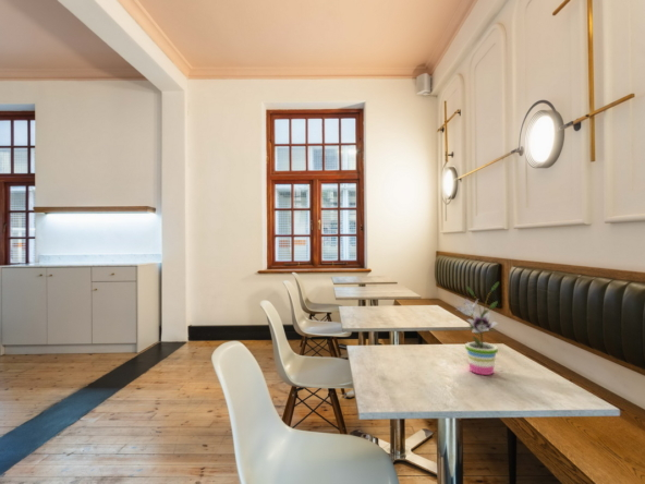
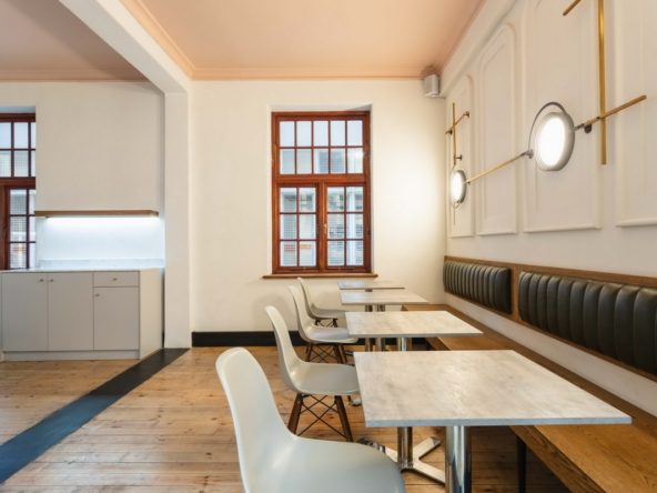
- potted plant [454,281,500,376]
